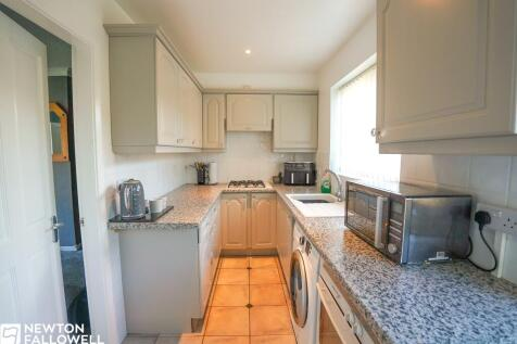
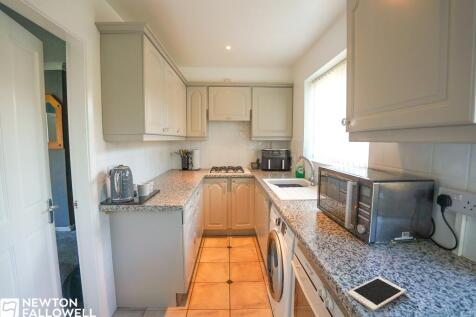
+ cell phone [347,276,406,312]
